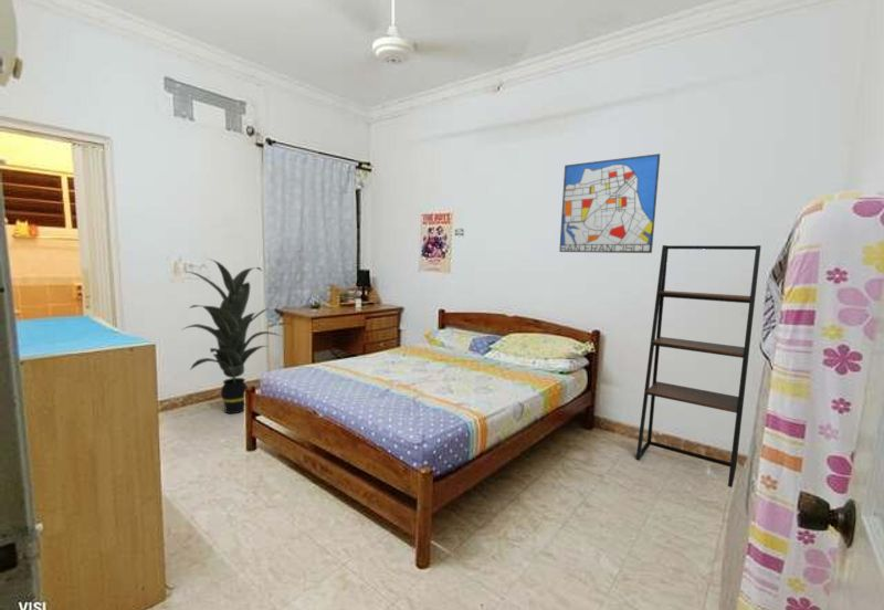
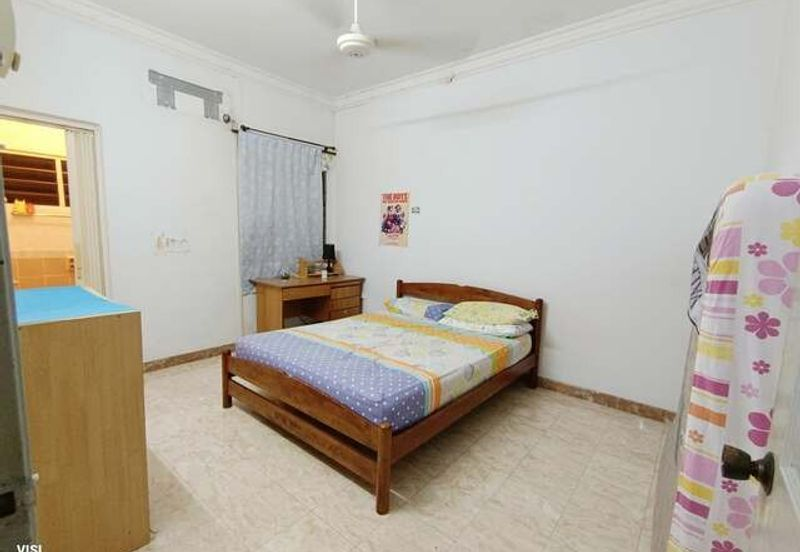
- shelving unit [635,244,762,488]
- indoor plant [182,257,282,414]
- wall art [558,152,661,254]
